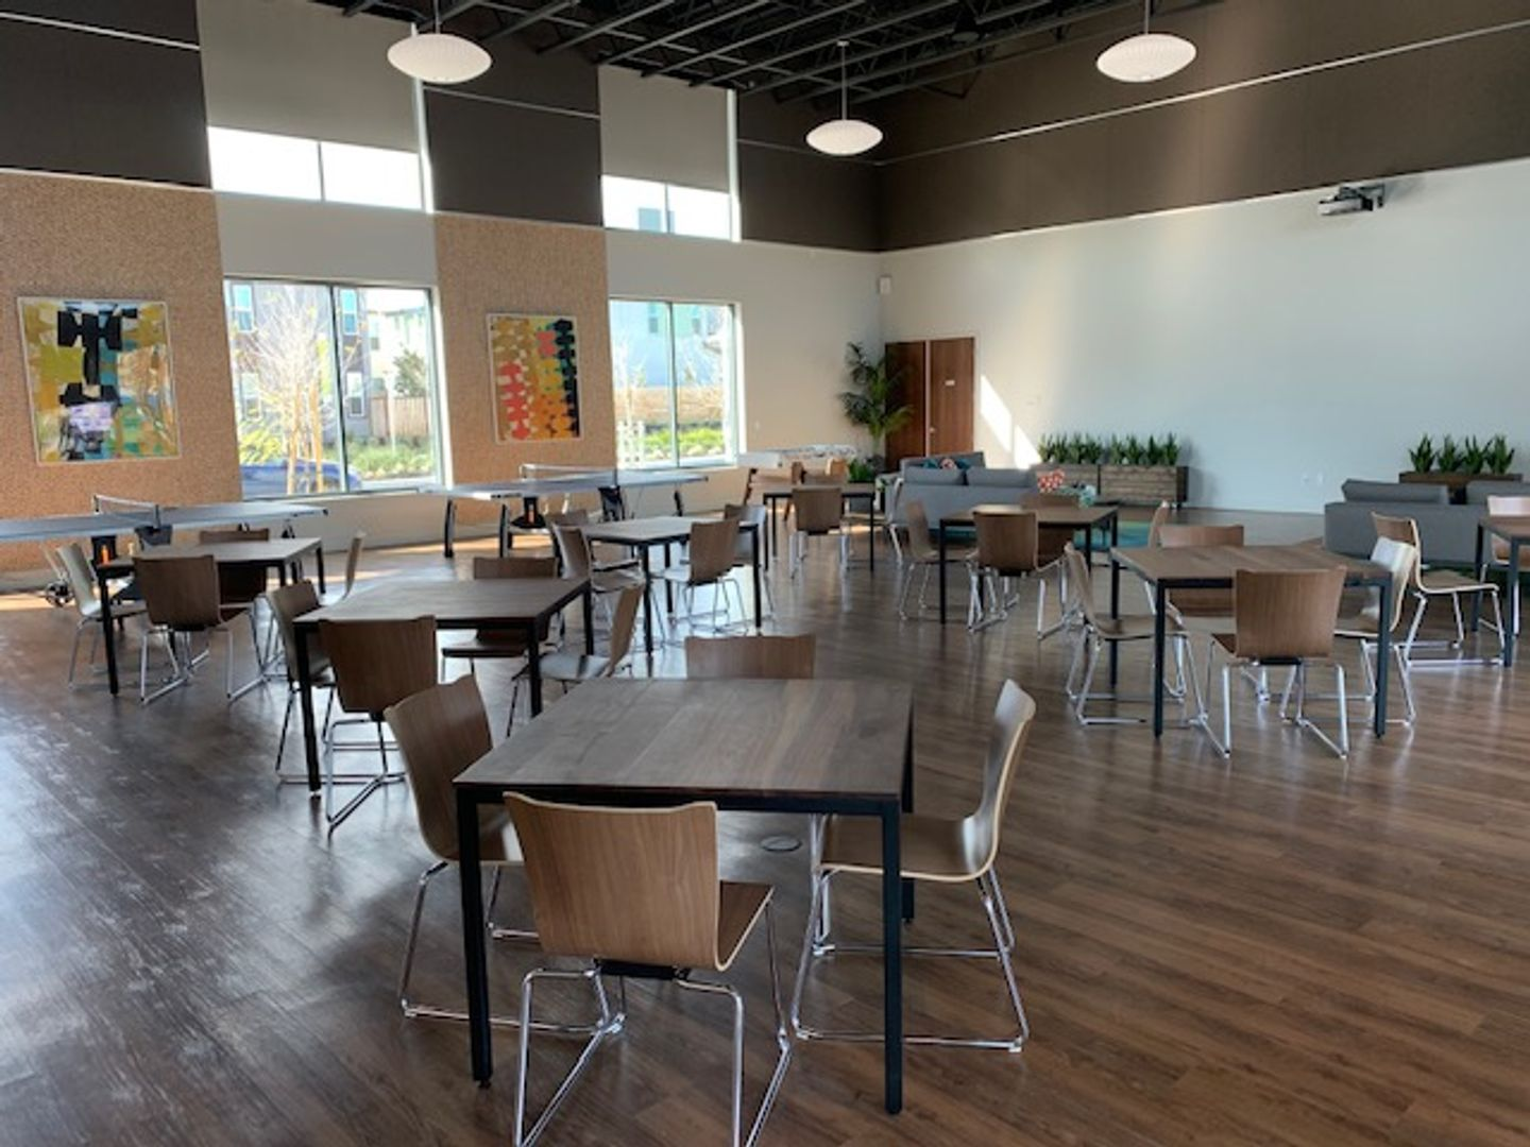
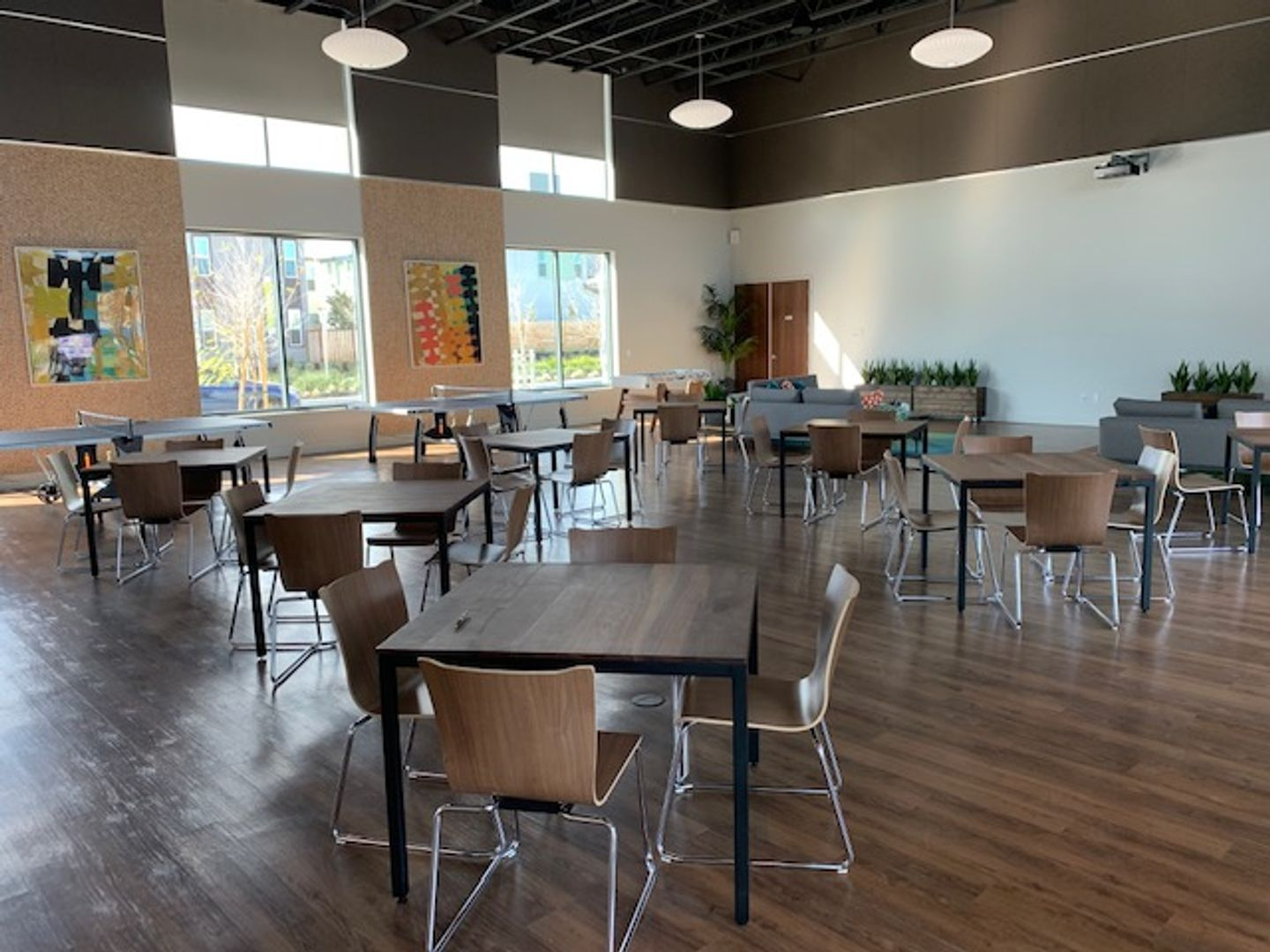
+ pen [453,609,469,629]
